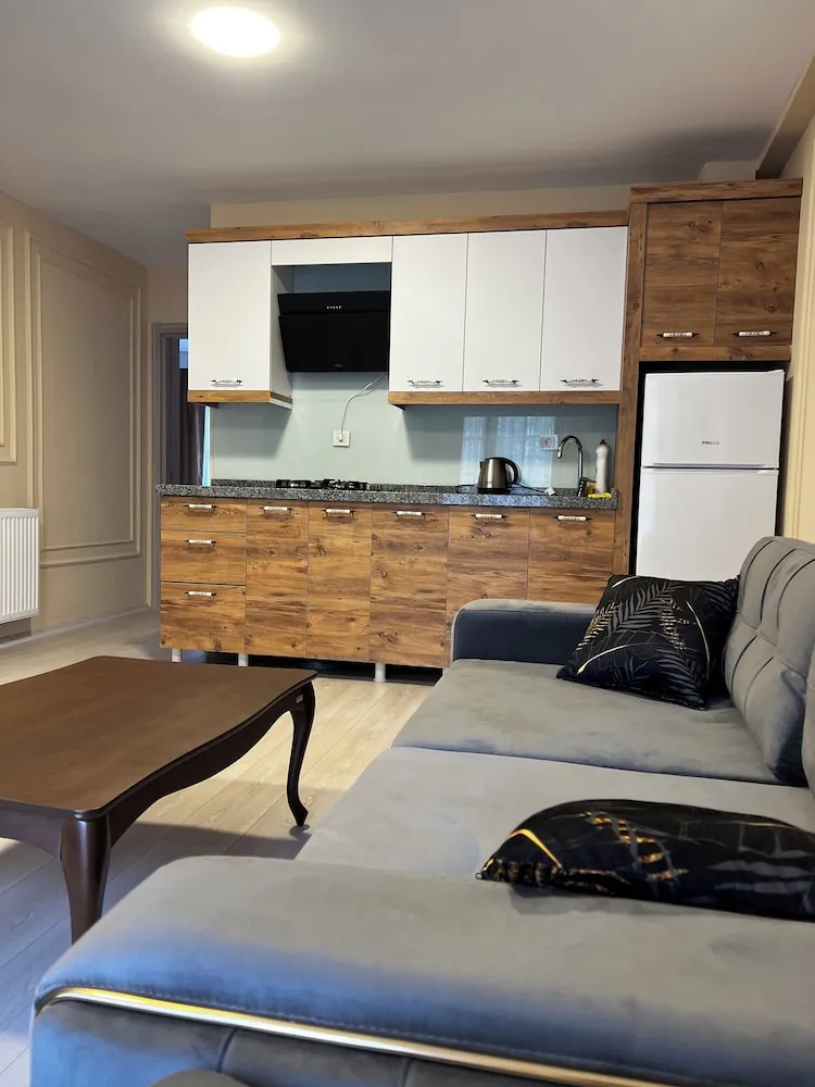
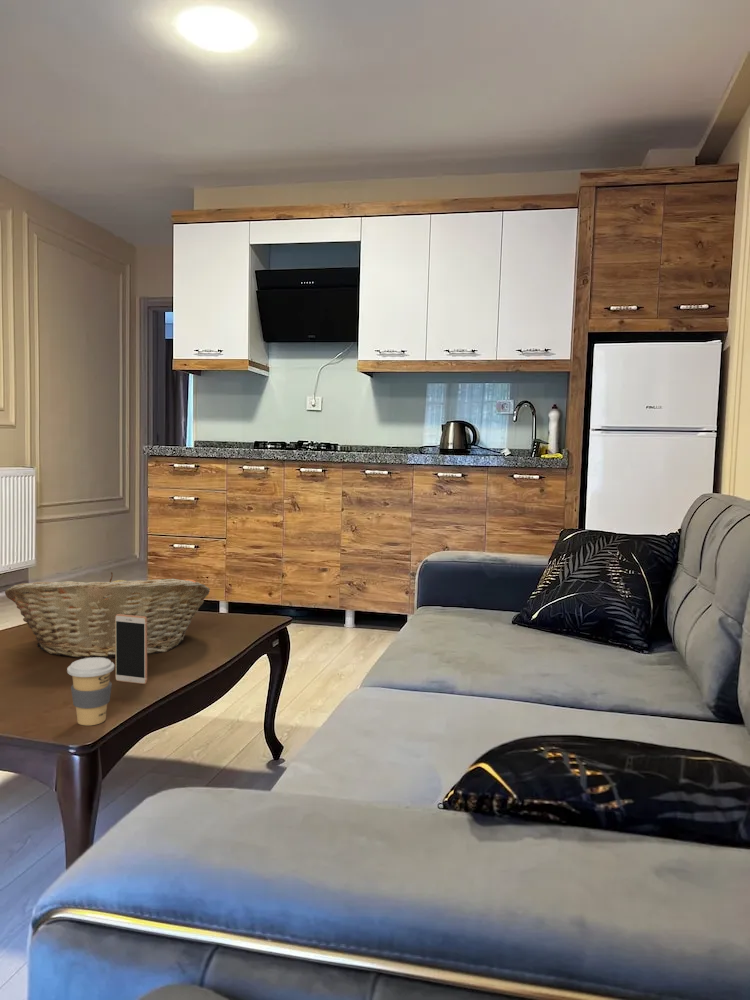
+ fruit basket [4,571,211,660]
+ smartphone [114,614,148,685]
+ coffee cup [66,657,115,726]
